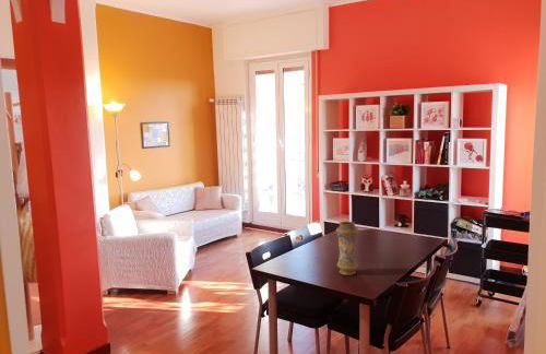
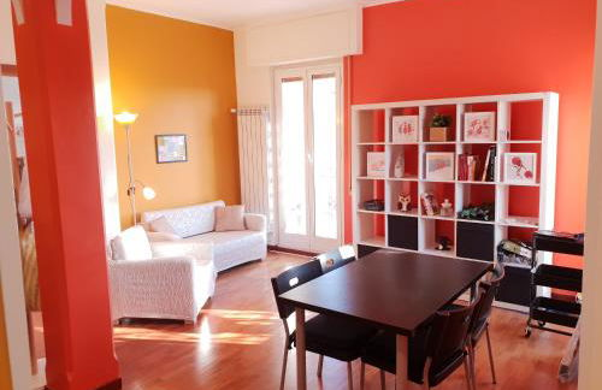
- vase [335,221,359,276]
